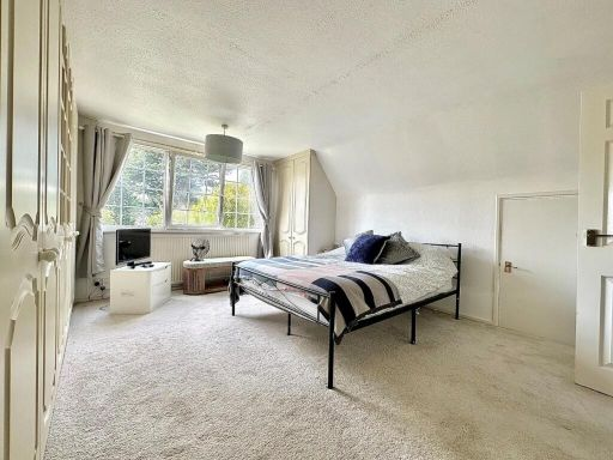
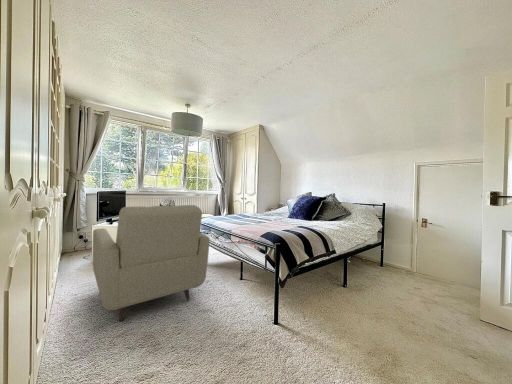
+ chair [92,204,211,322]
